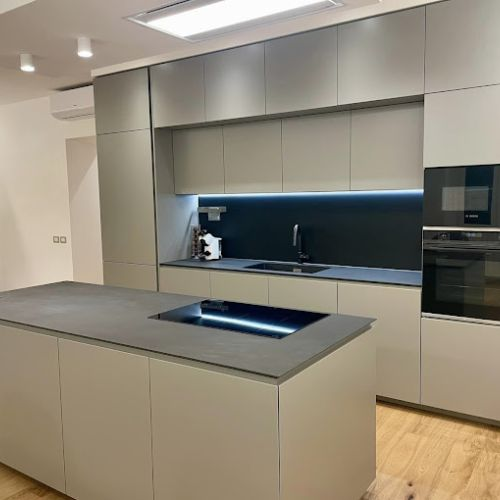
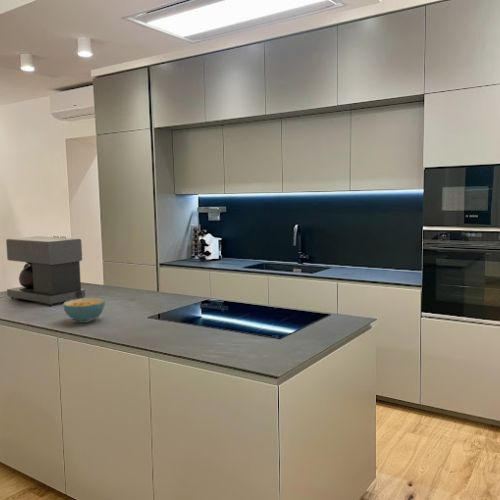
+ cereal bowl [62,297,106,324]
+ coffee maker [5,235,86,307]
